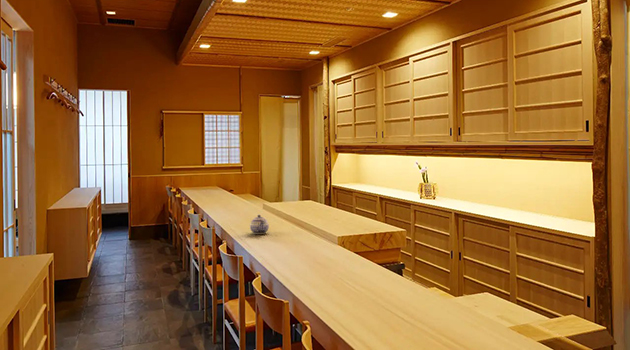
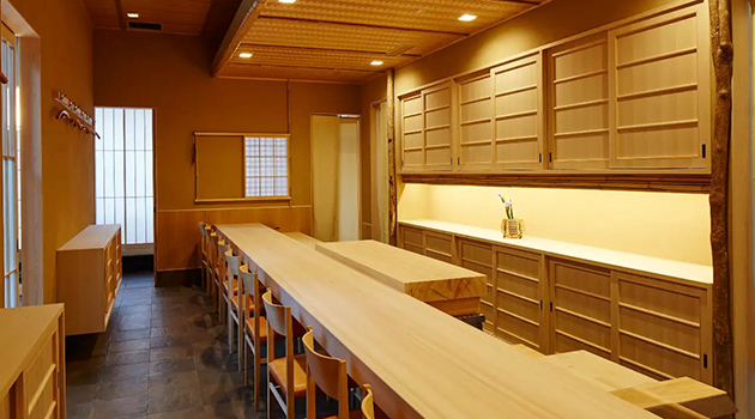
- teapot [249,214,270,235]
